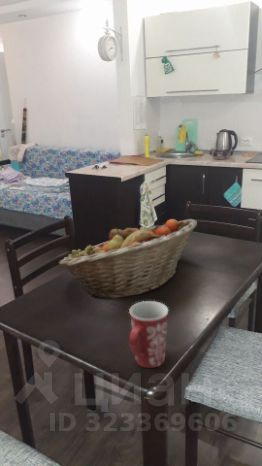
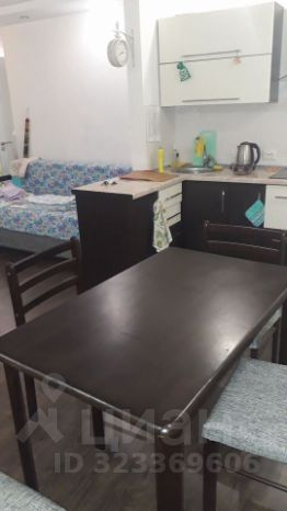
- fruit basket [58,218,198,299]
- mug [128,300,169,369]
